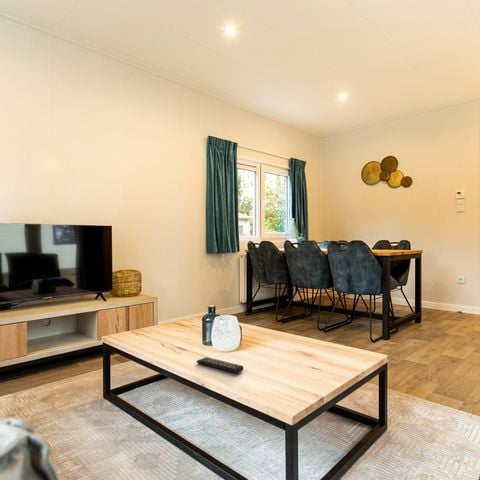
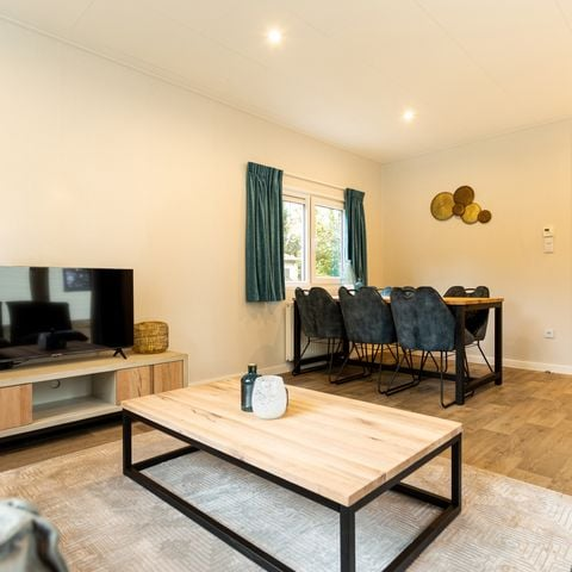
- remote control [196,356,245,374]
